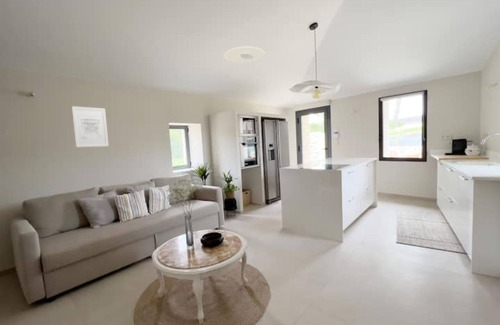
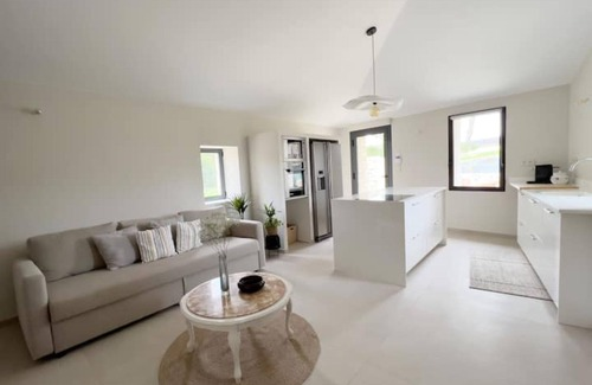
- ceiling light [223,46,266,64]
- wall art [71,105,110,148]
